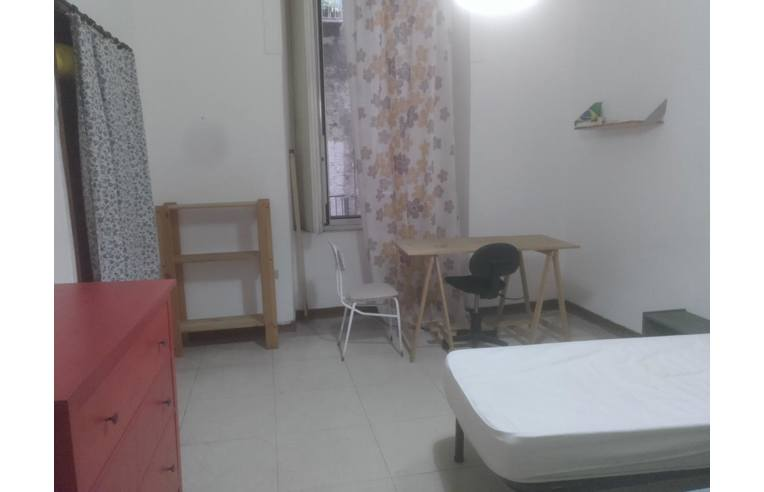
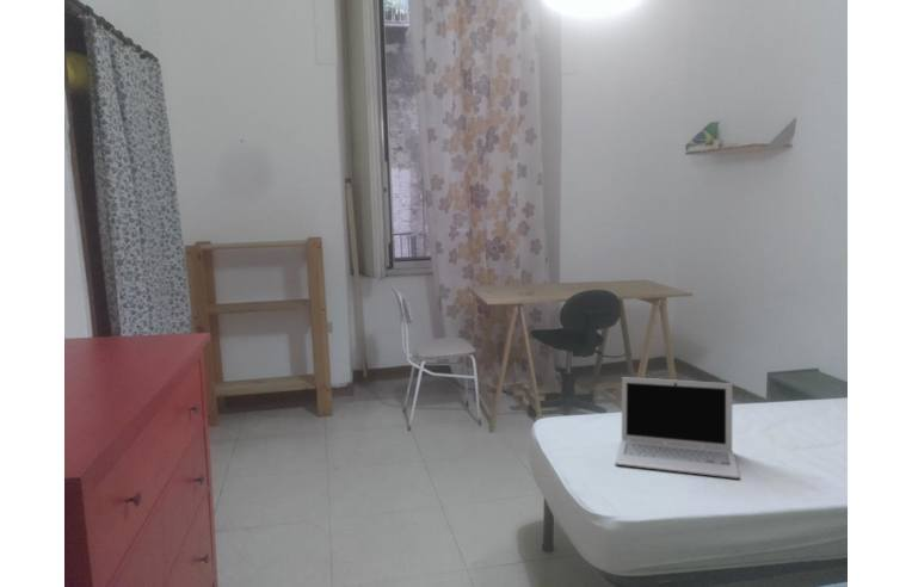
+ laptop [614,376,741,480]
